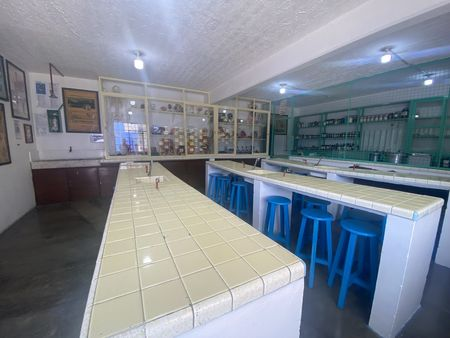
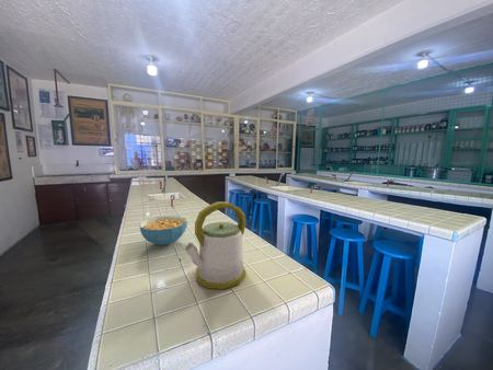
+ cereal bowl [139,215,188,246]
+ kettle [184,200,246,290]
